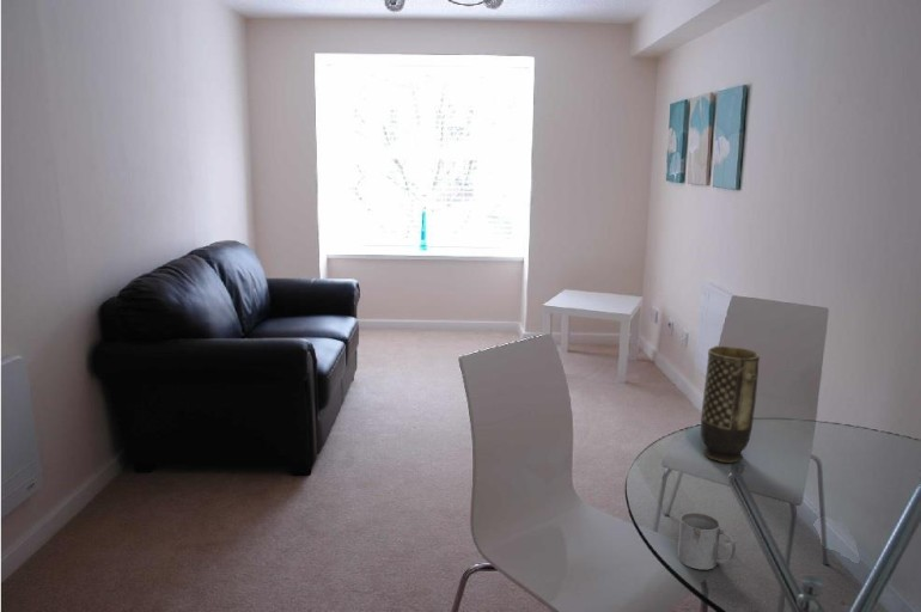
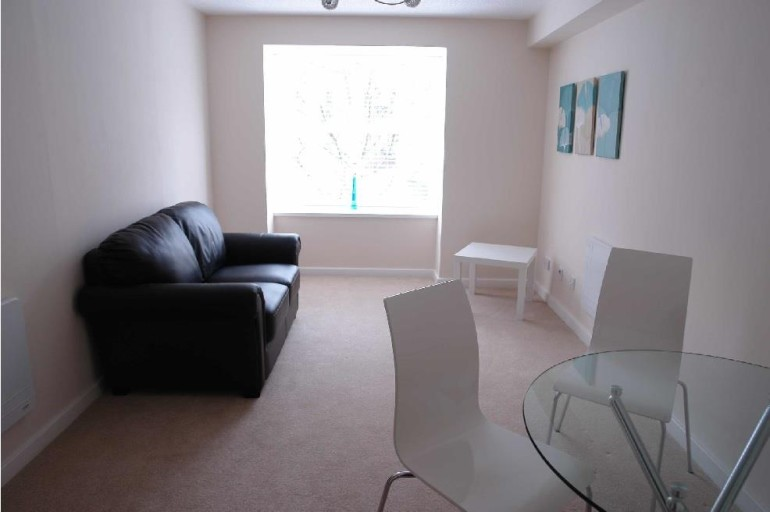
- vase [700,344,761,463]
- mug [676,512,737,571]
